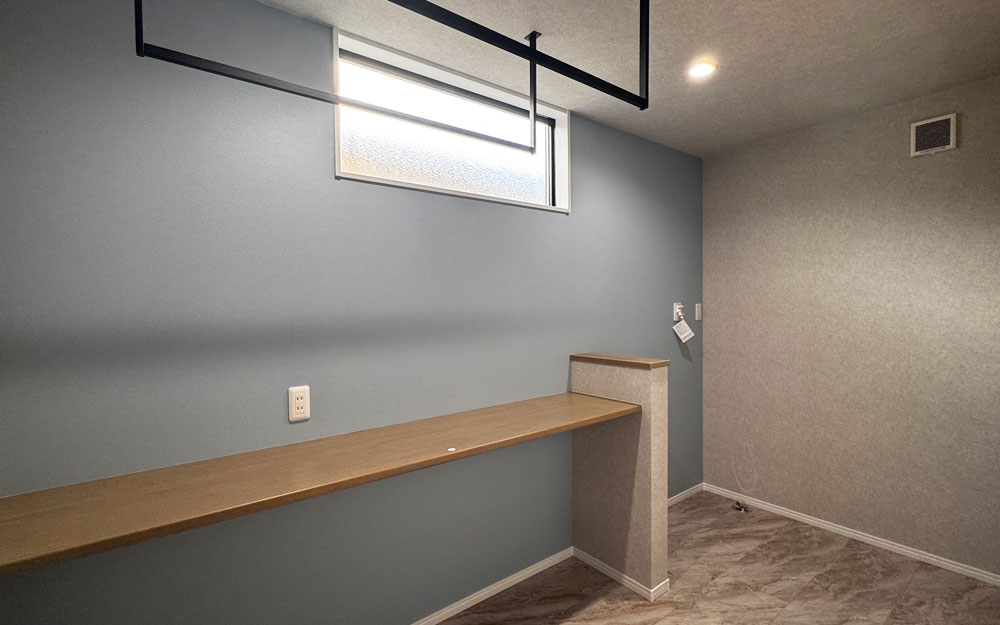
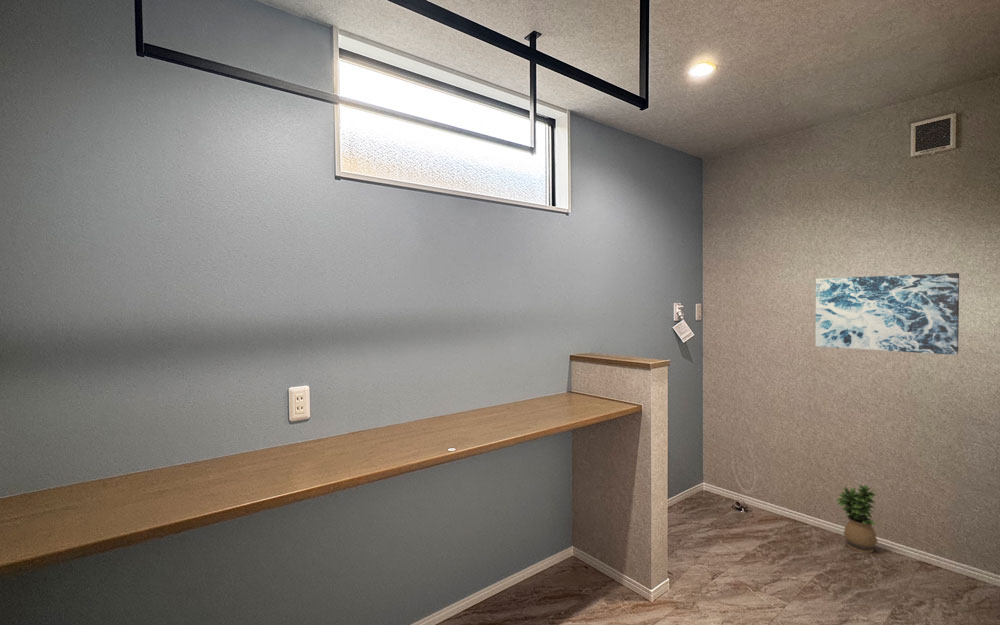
+ potted plant [835,483,878,554]
+ wall art [815,272,960,356]
